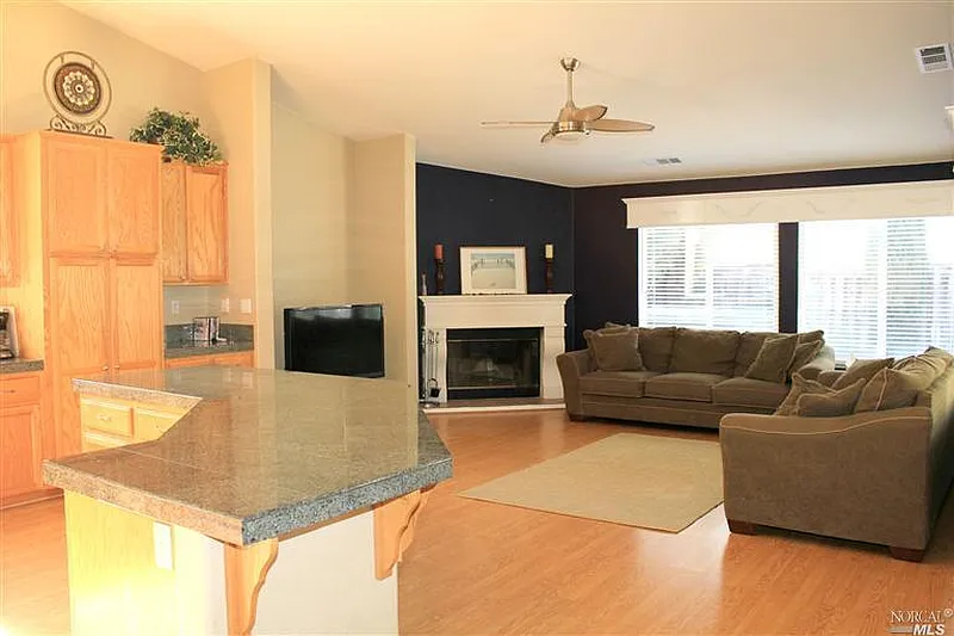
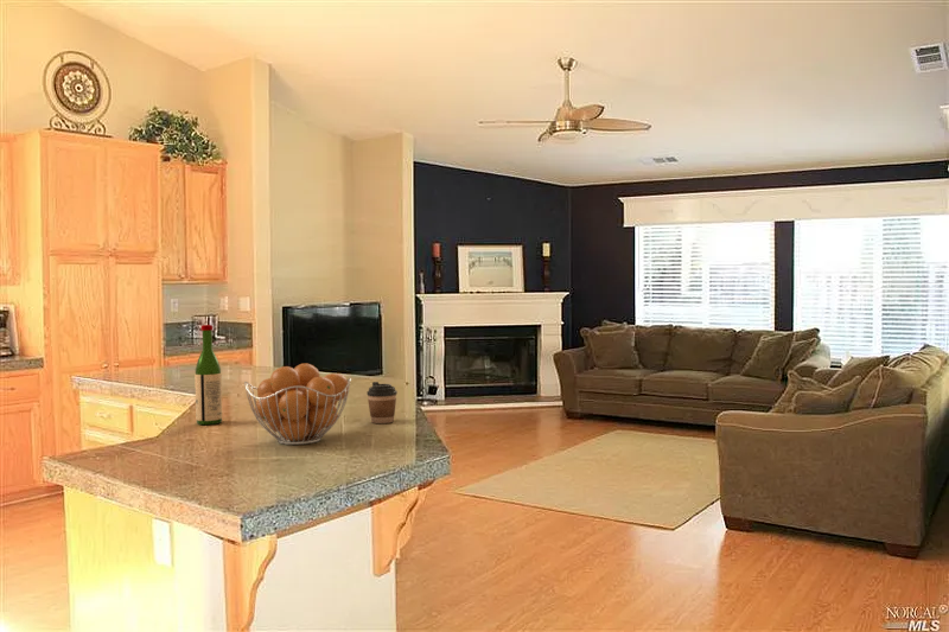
+ fruit basket [243,363,352,446]
+ coffee cup [365,381,399,424]
+ wine bottle [193,324,223,426]
